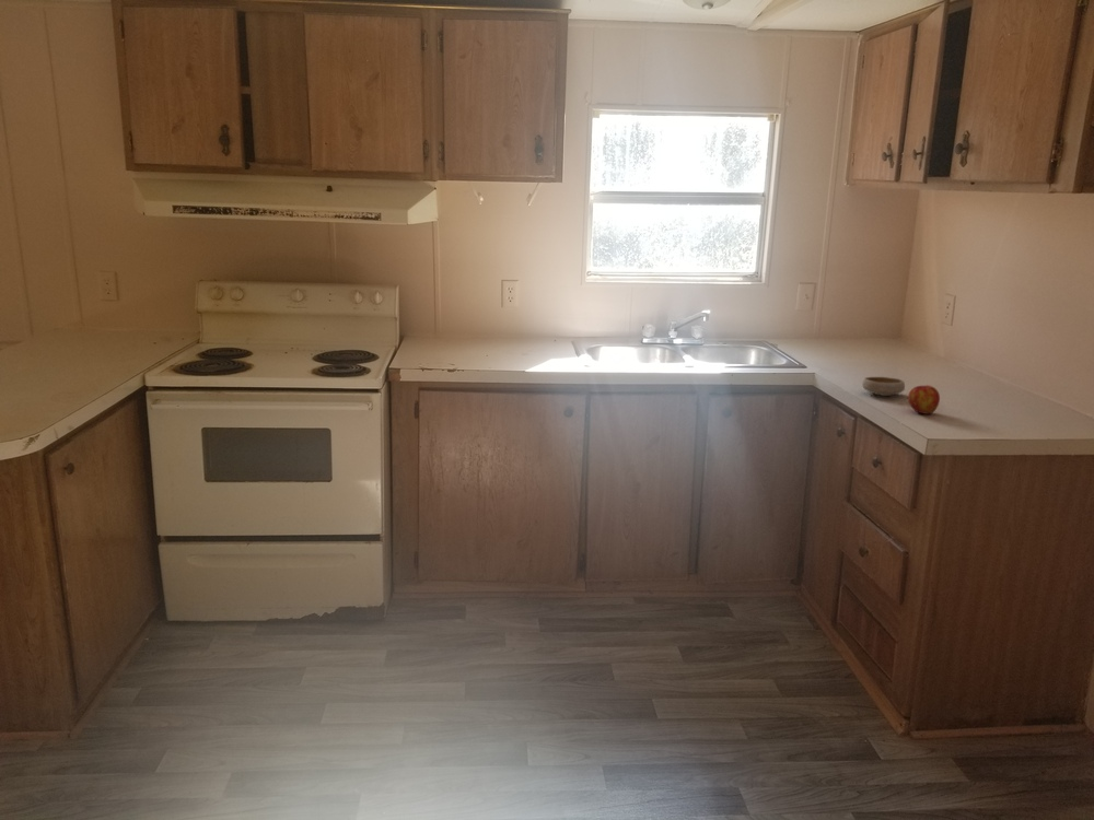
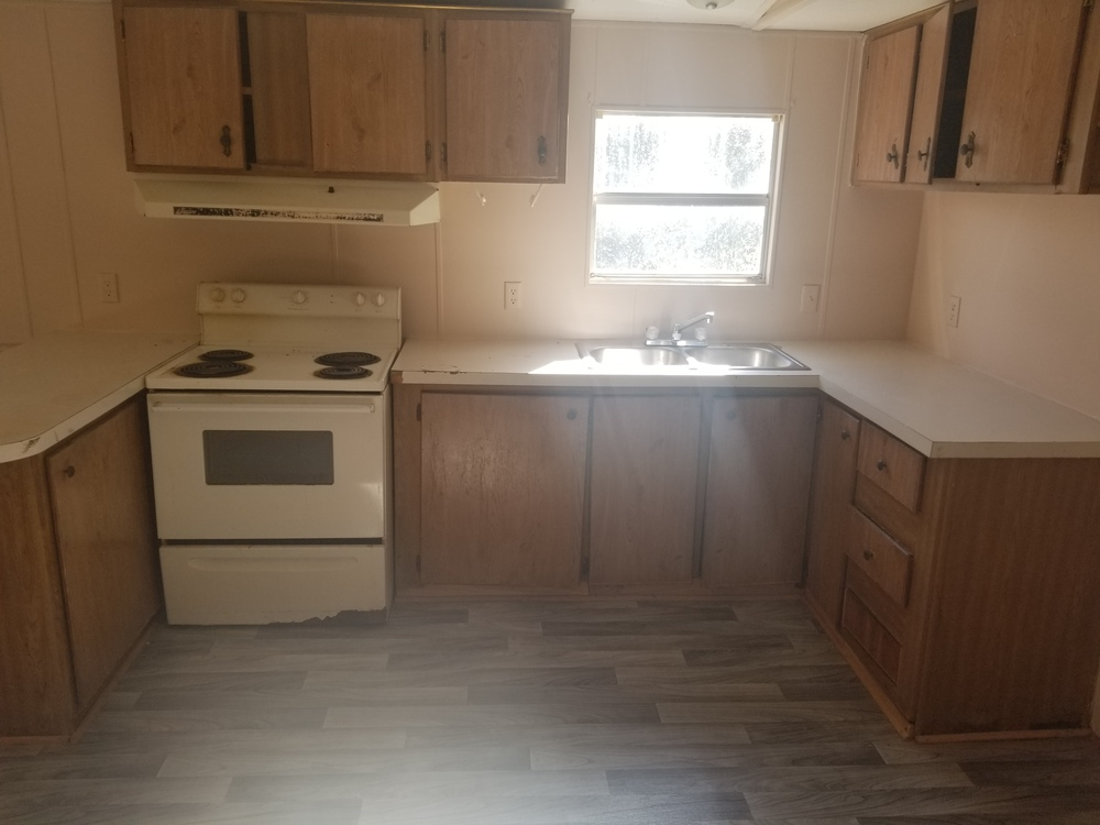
- bowl [861,376,906,397]
- apple [907,385,941,415]
